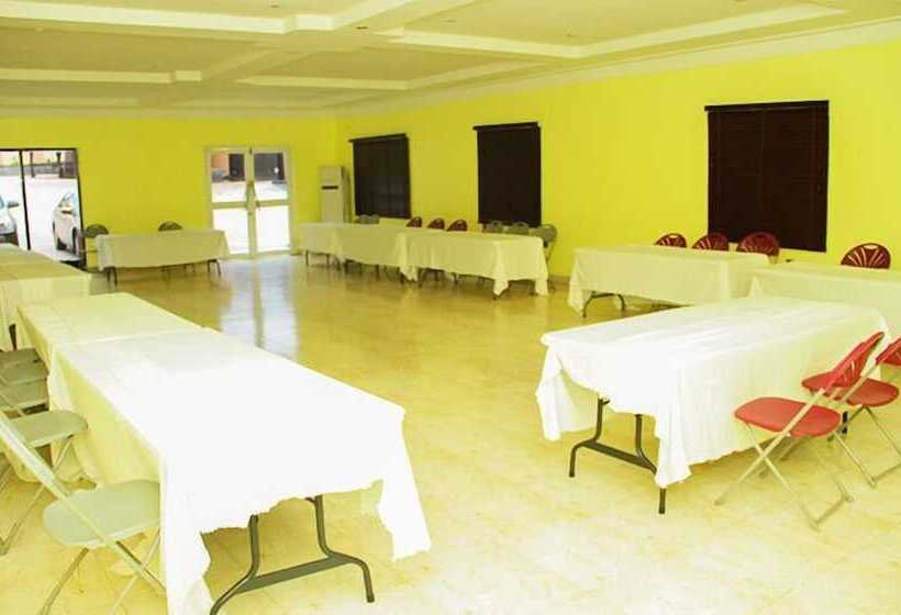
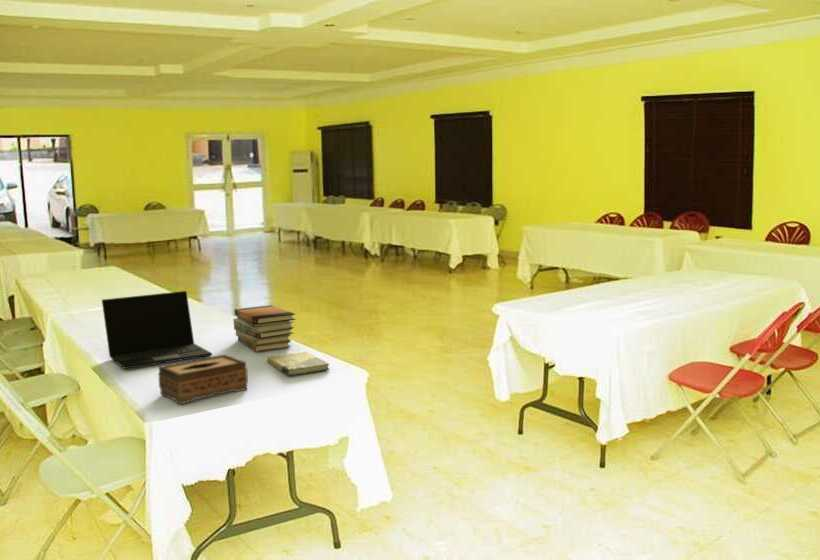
+ tissue box [157,353,249,405]
+ book stack [232,304,296,353]
+ book [266,350,330,377]
+ laptop [101,290,213,370]
